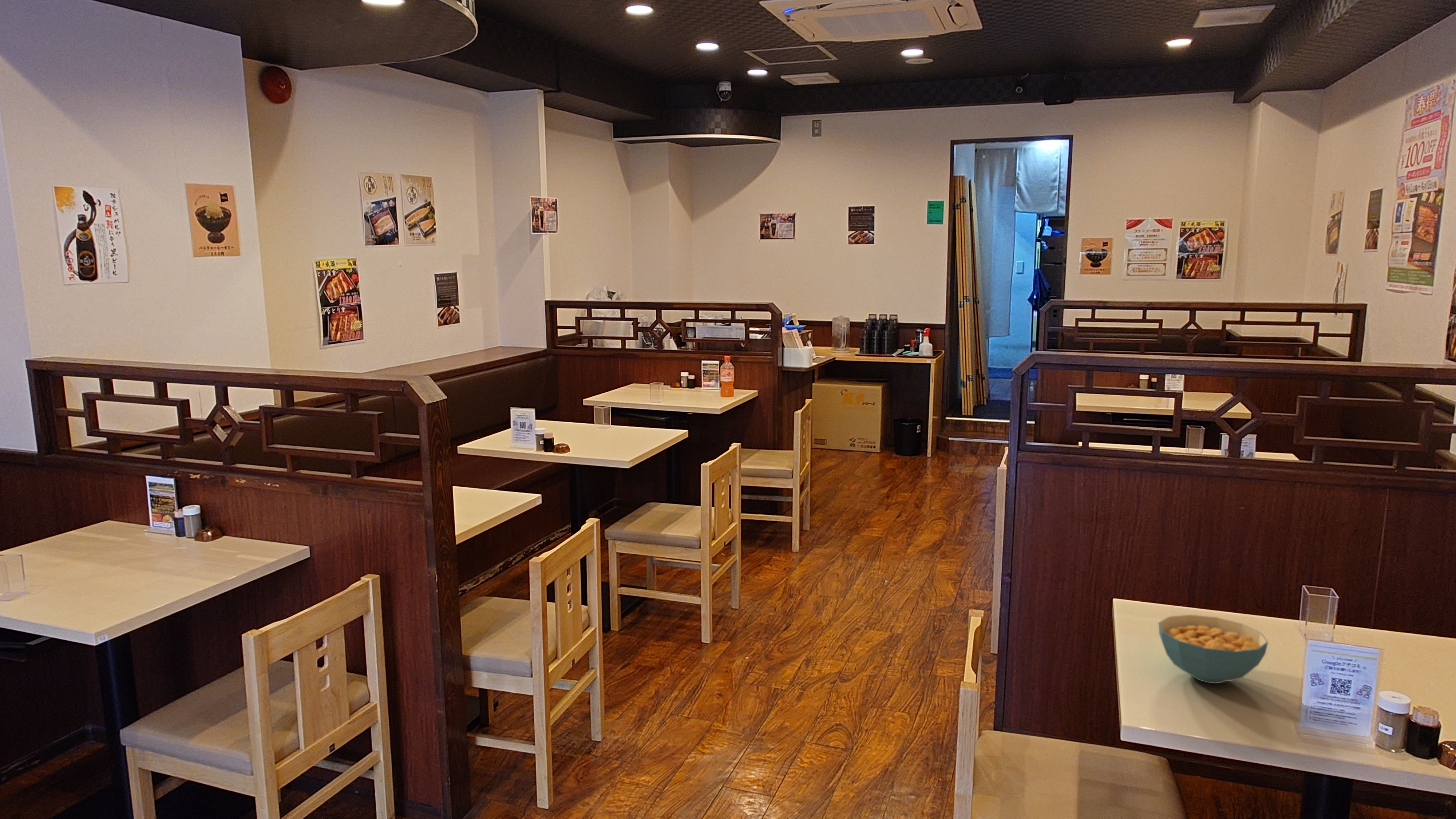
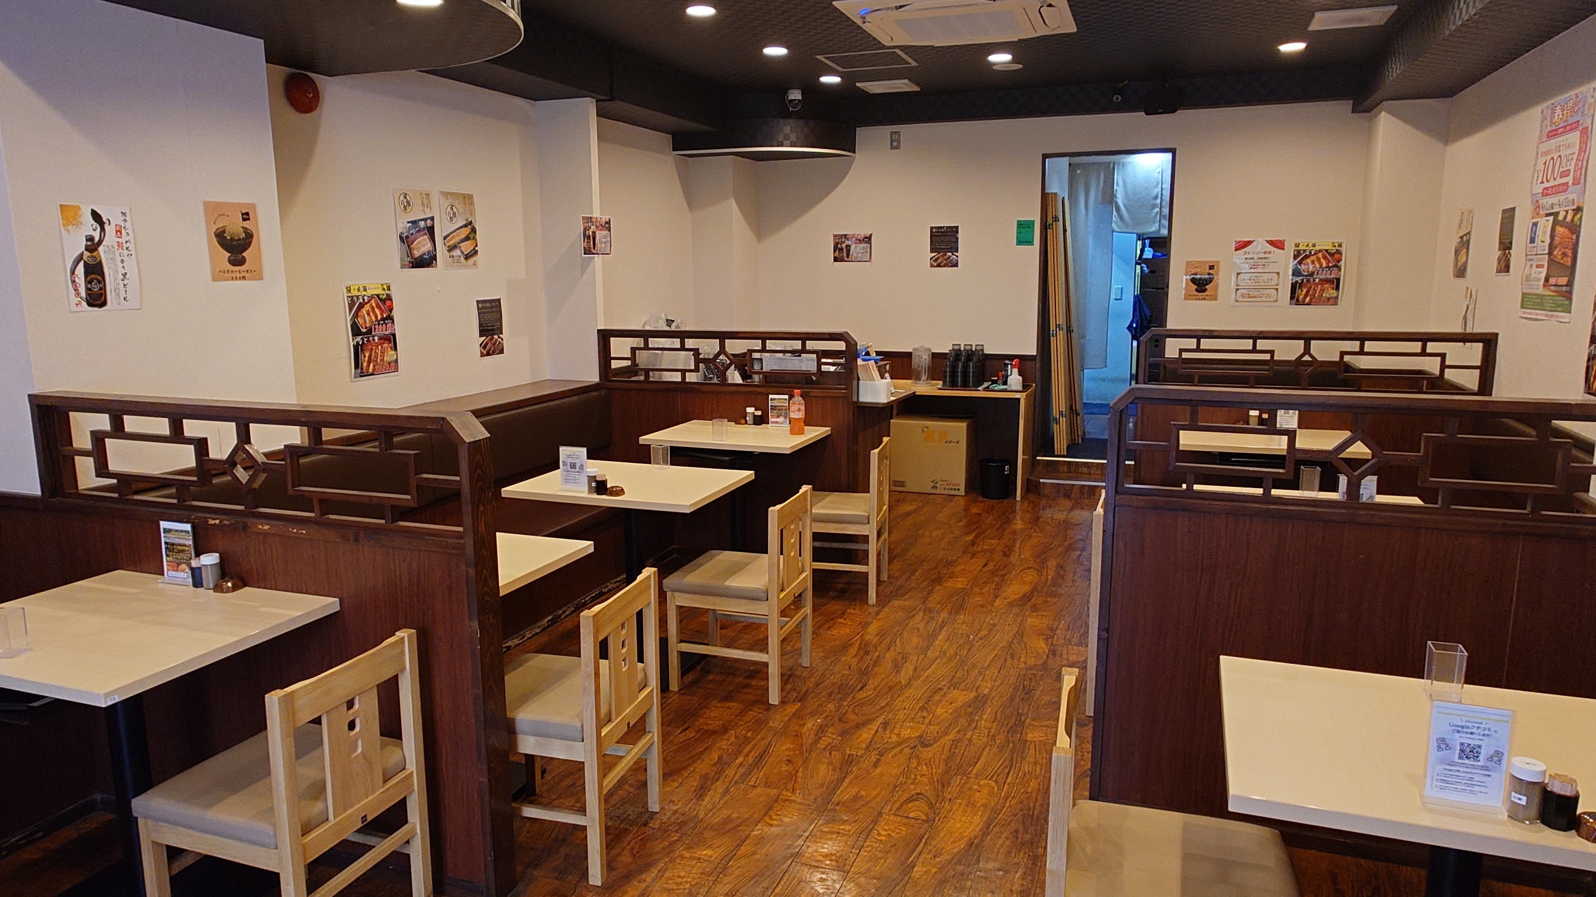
- cereal bowl [1158,614,1269,684]
